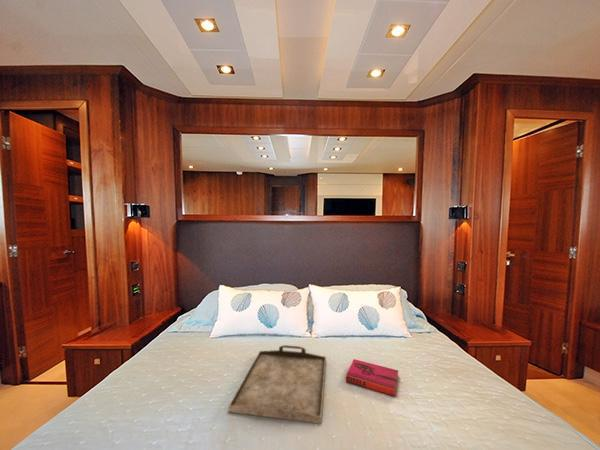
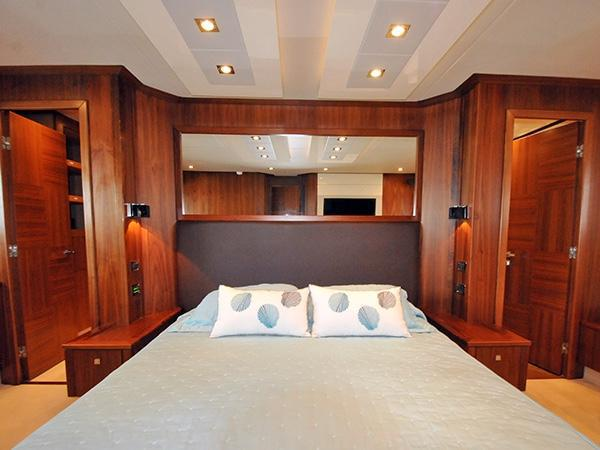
- serving tray [228,344,327,425]
- hardback book [345,358,399,397]
